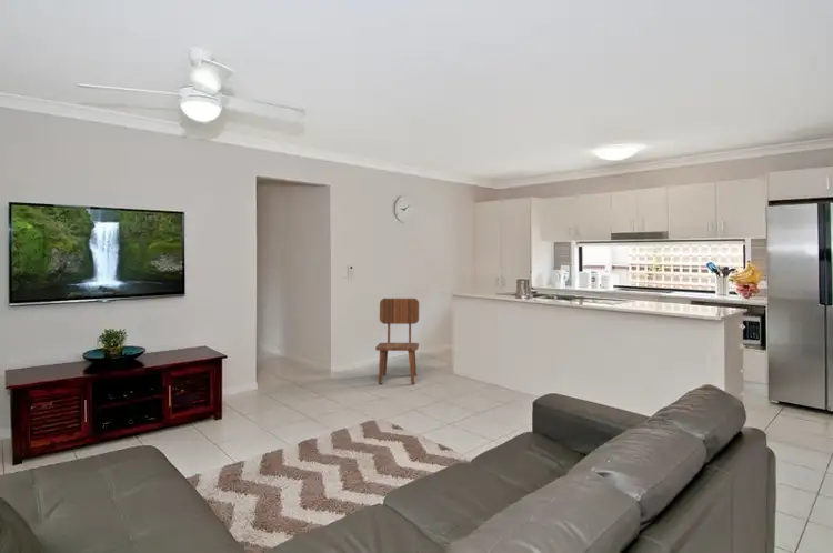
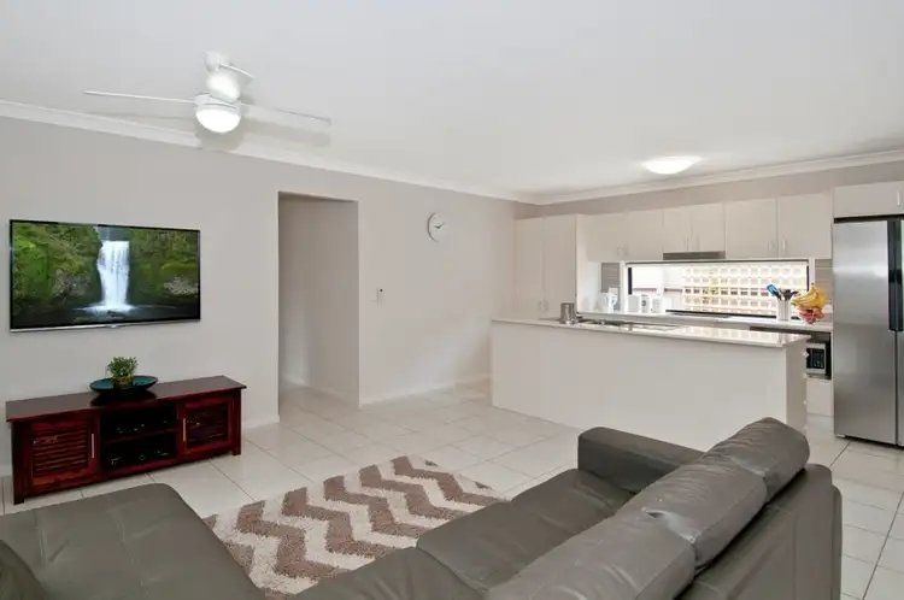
- dining chair [374,298,420,385]
